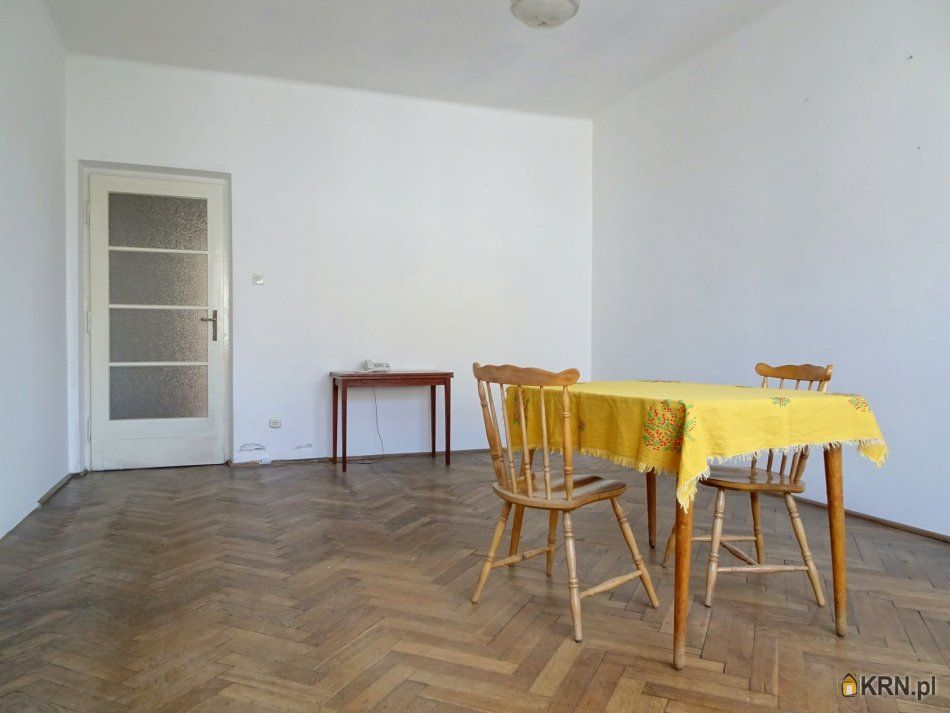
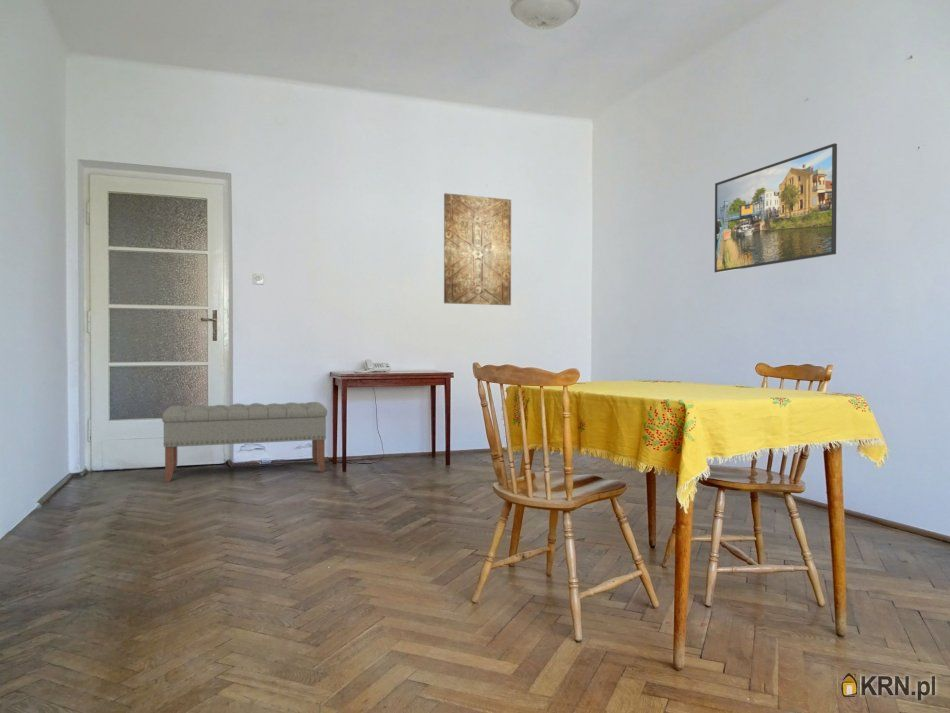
+ wall art [443,192,512,306]
+ bench [161,401,328,483]
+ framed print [714,142,838,274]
